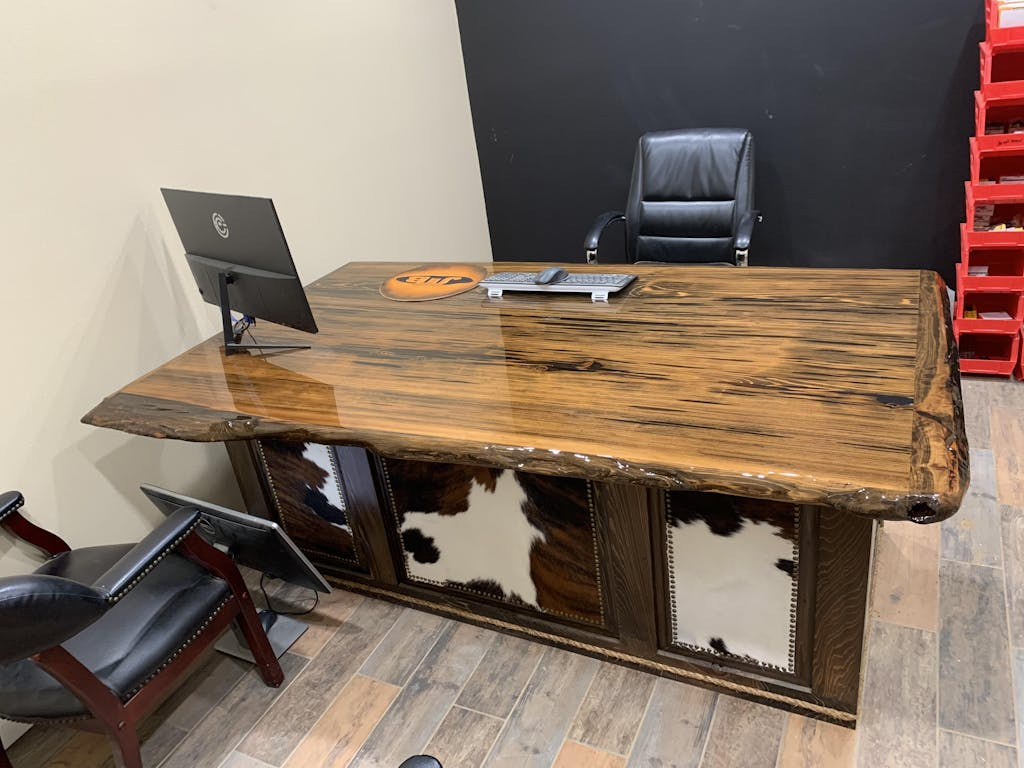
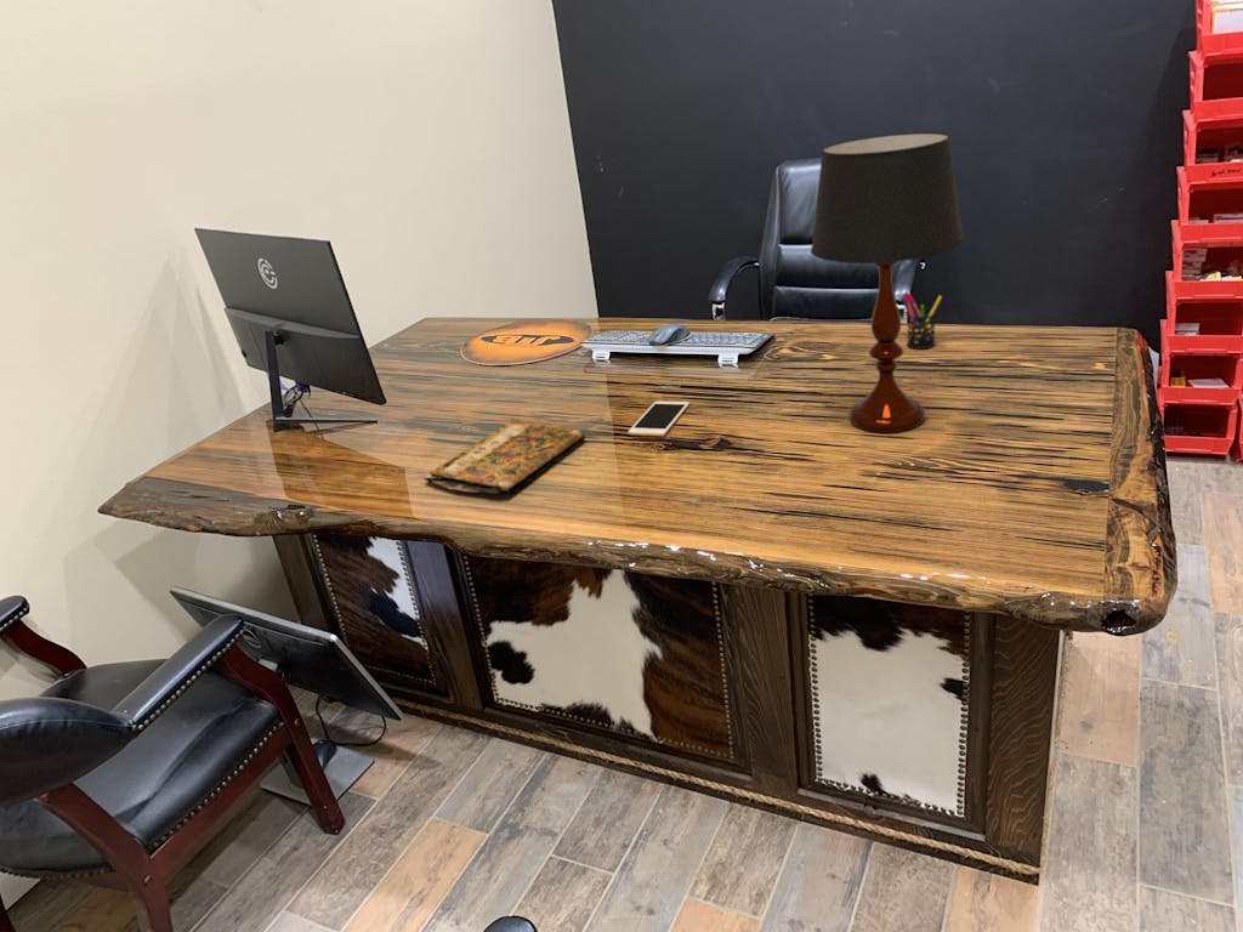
+ cell phone [628,400,691,437]
+ pen holder [899,290,943,350]
+ table lamp [810,131,965,433]
+ book [422,417,586,496]
